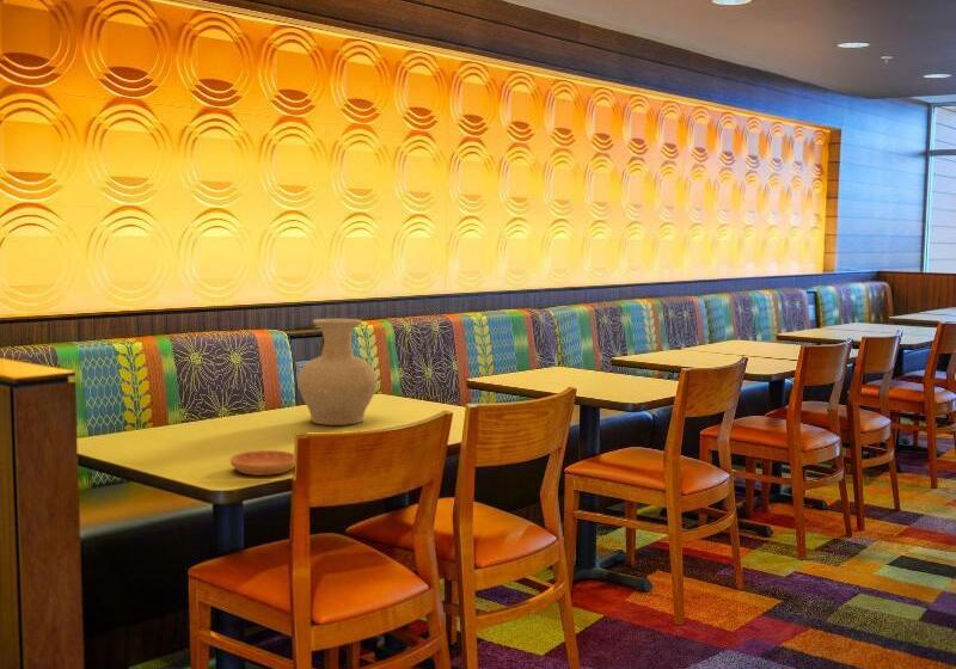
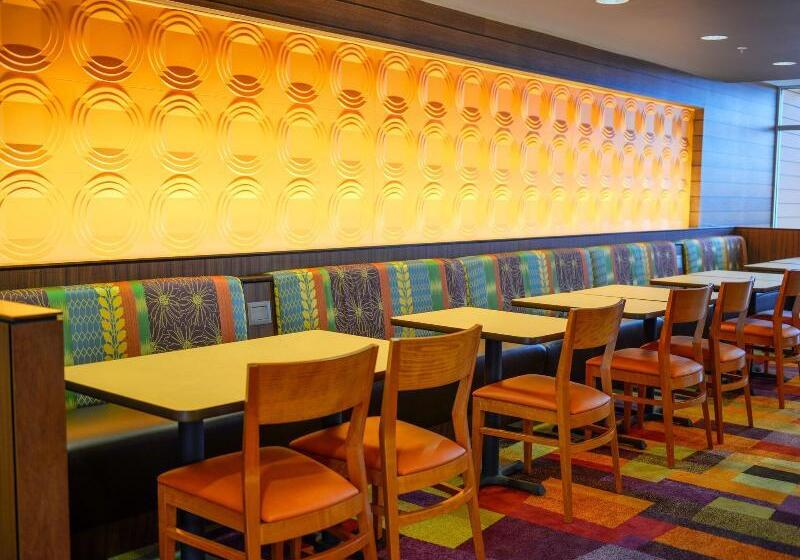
- vase [296,318,379,426]
- saucer [229,449,295,477]
